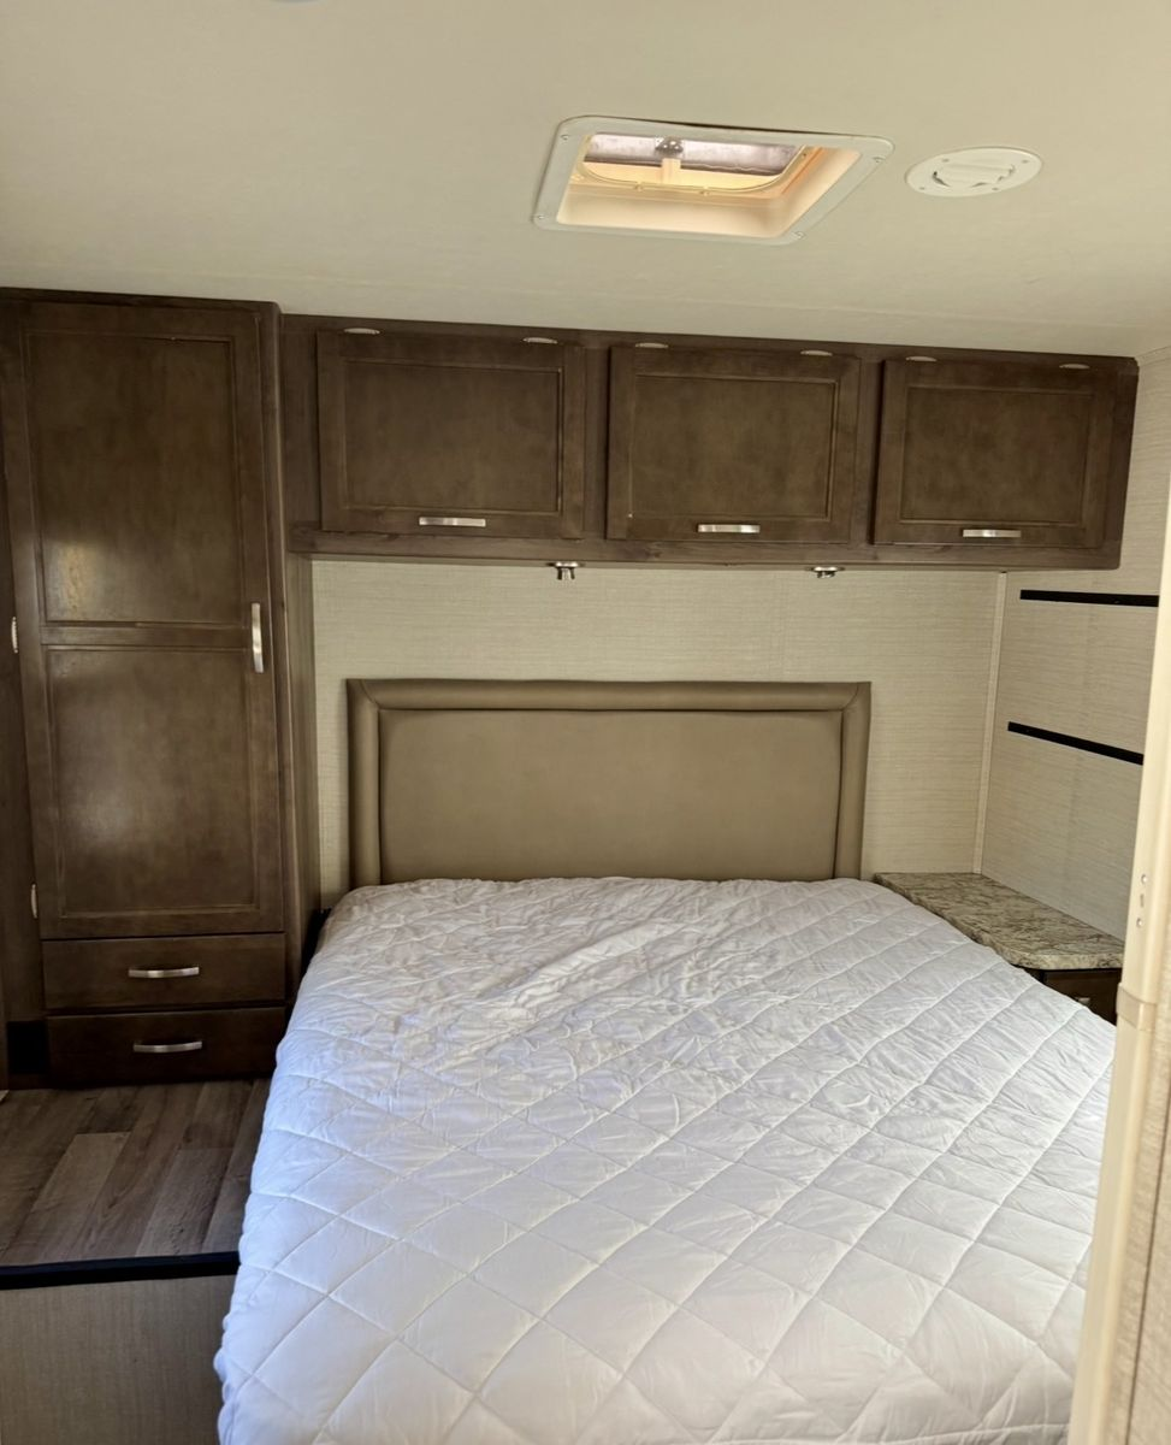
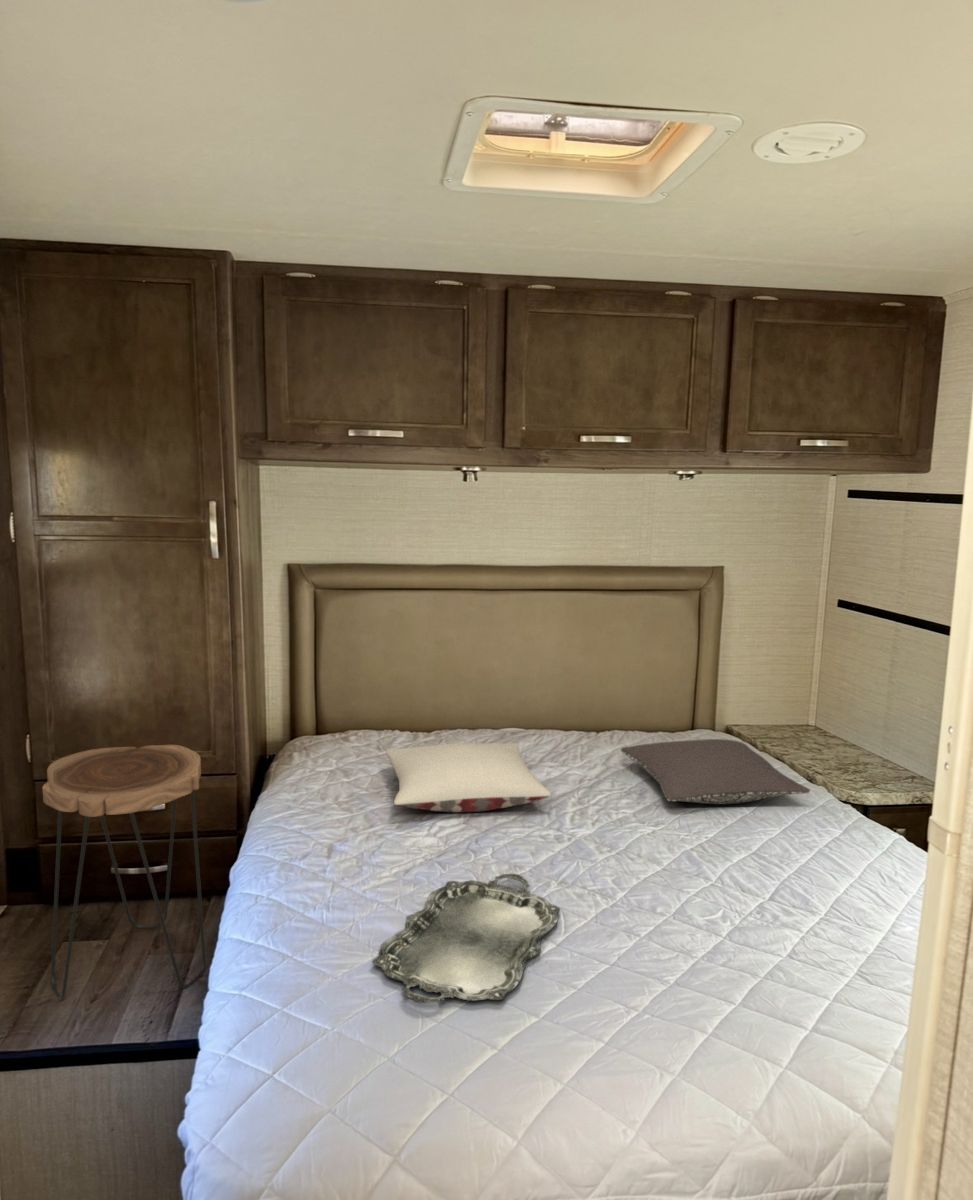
+ pillow [385,742,552,813]
+ pillow [620,738,811,805]
+ side table [41,744,207,1001]
+ serving tray [371,872,561,1004]
